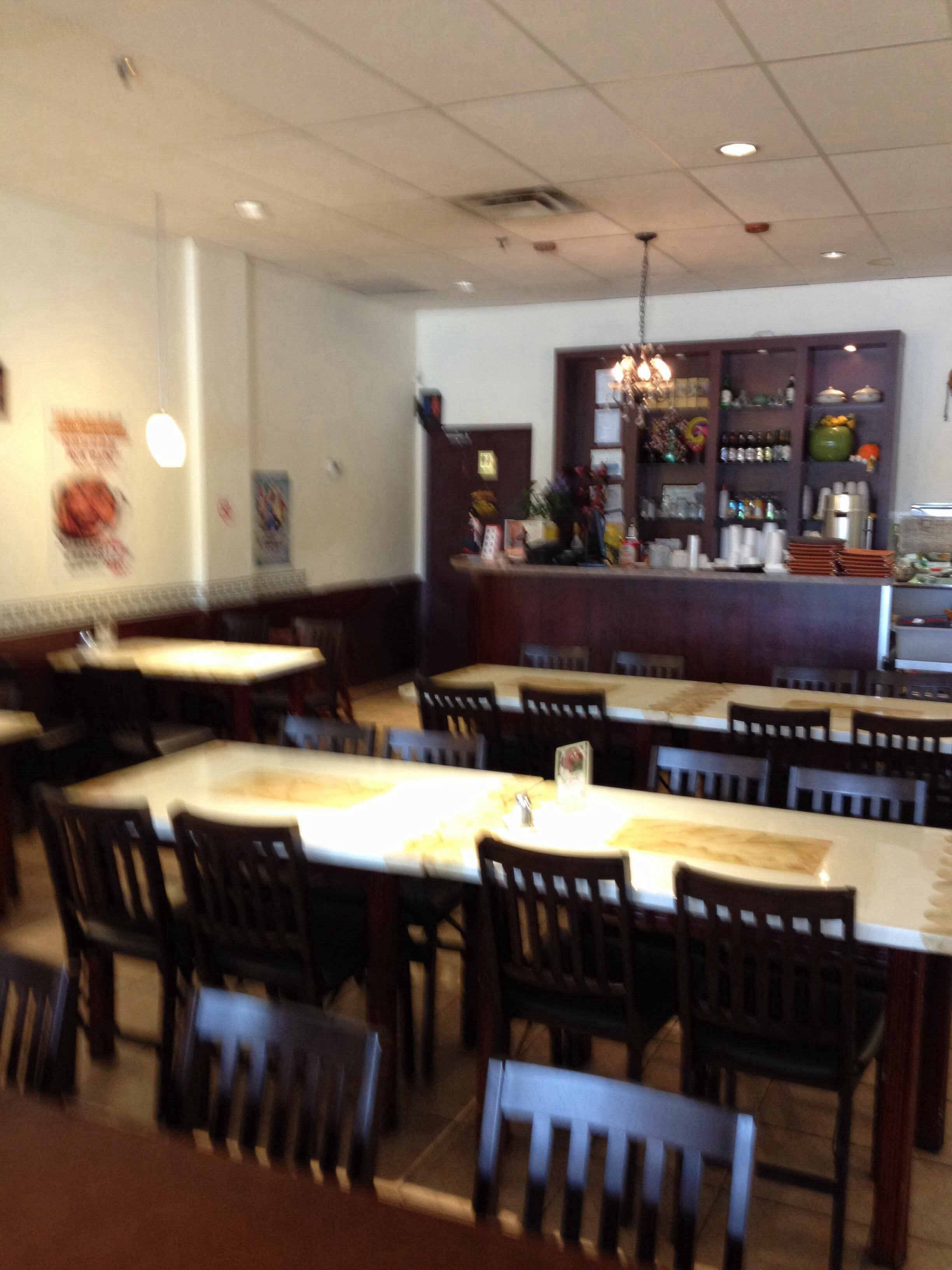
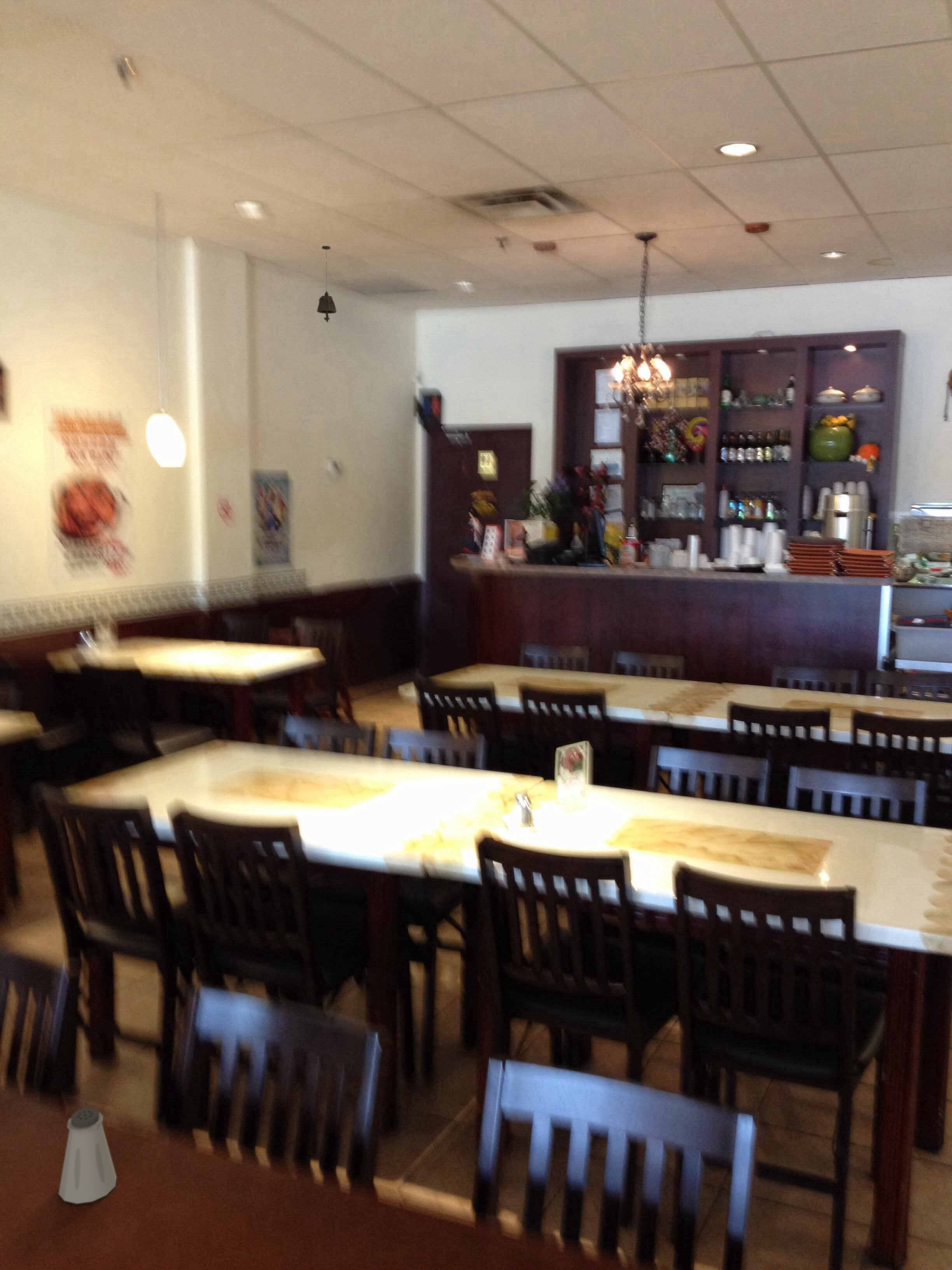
+ pendant light [317,246,337,323]
+ saltshaker [58,1107,117,1204]
